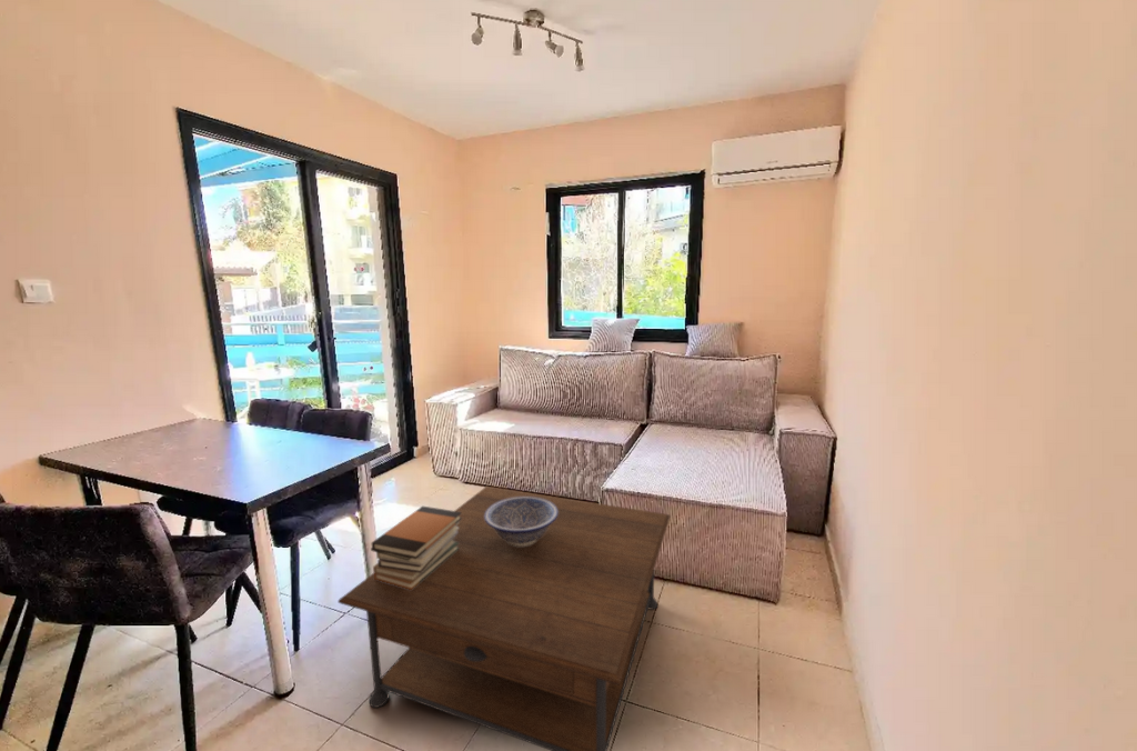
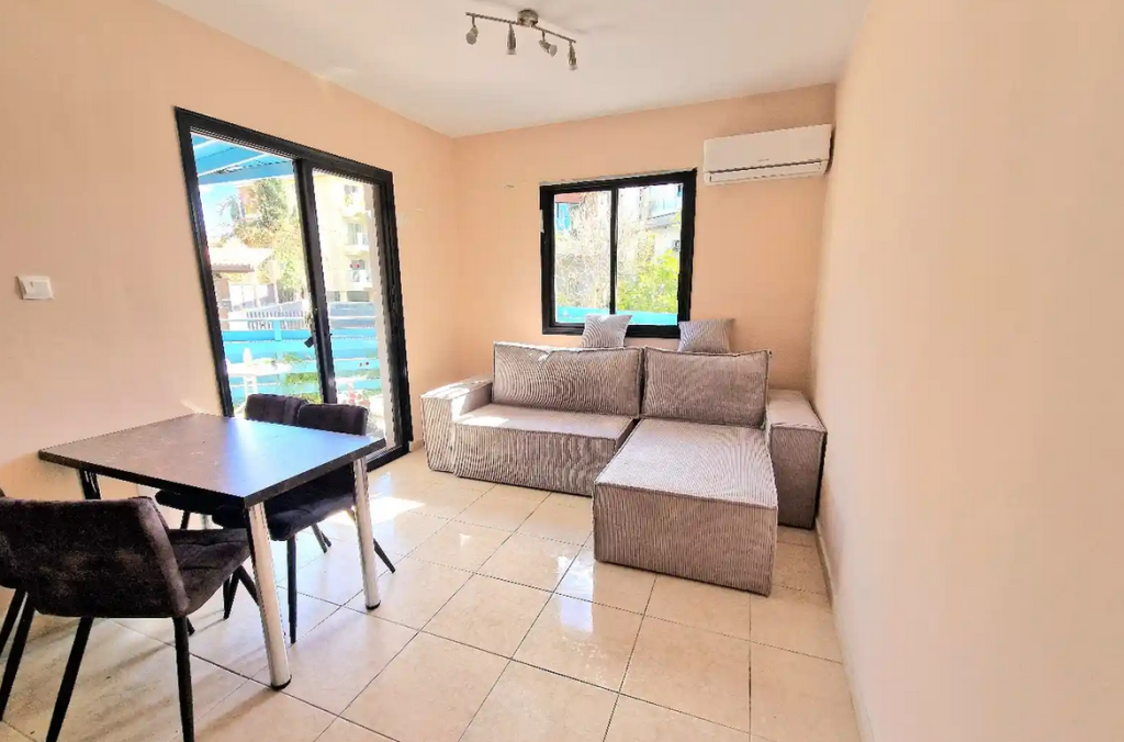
- book stack [370,504,462,590]
- decorative bowl [484,497,559,547]
- coffee table [336,485,672,751]
